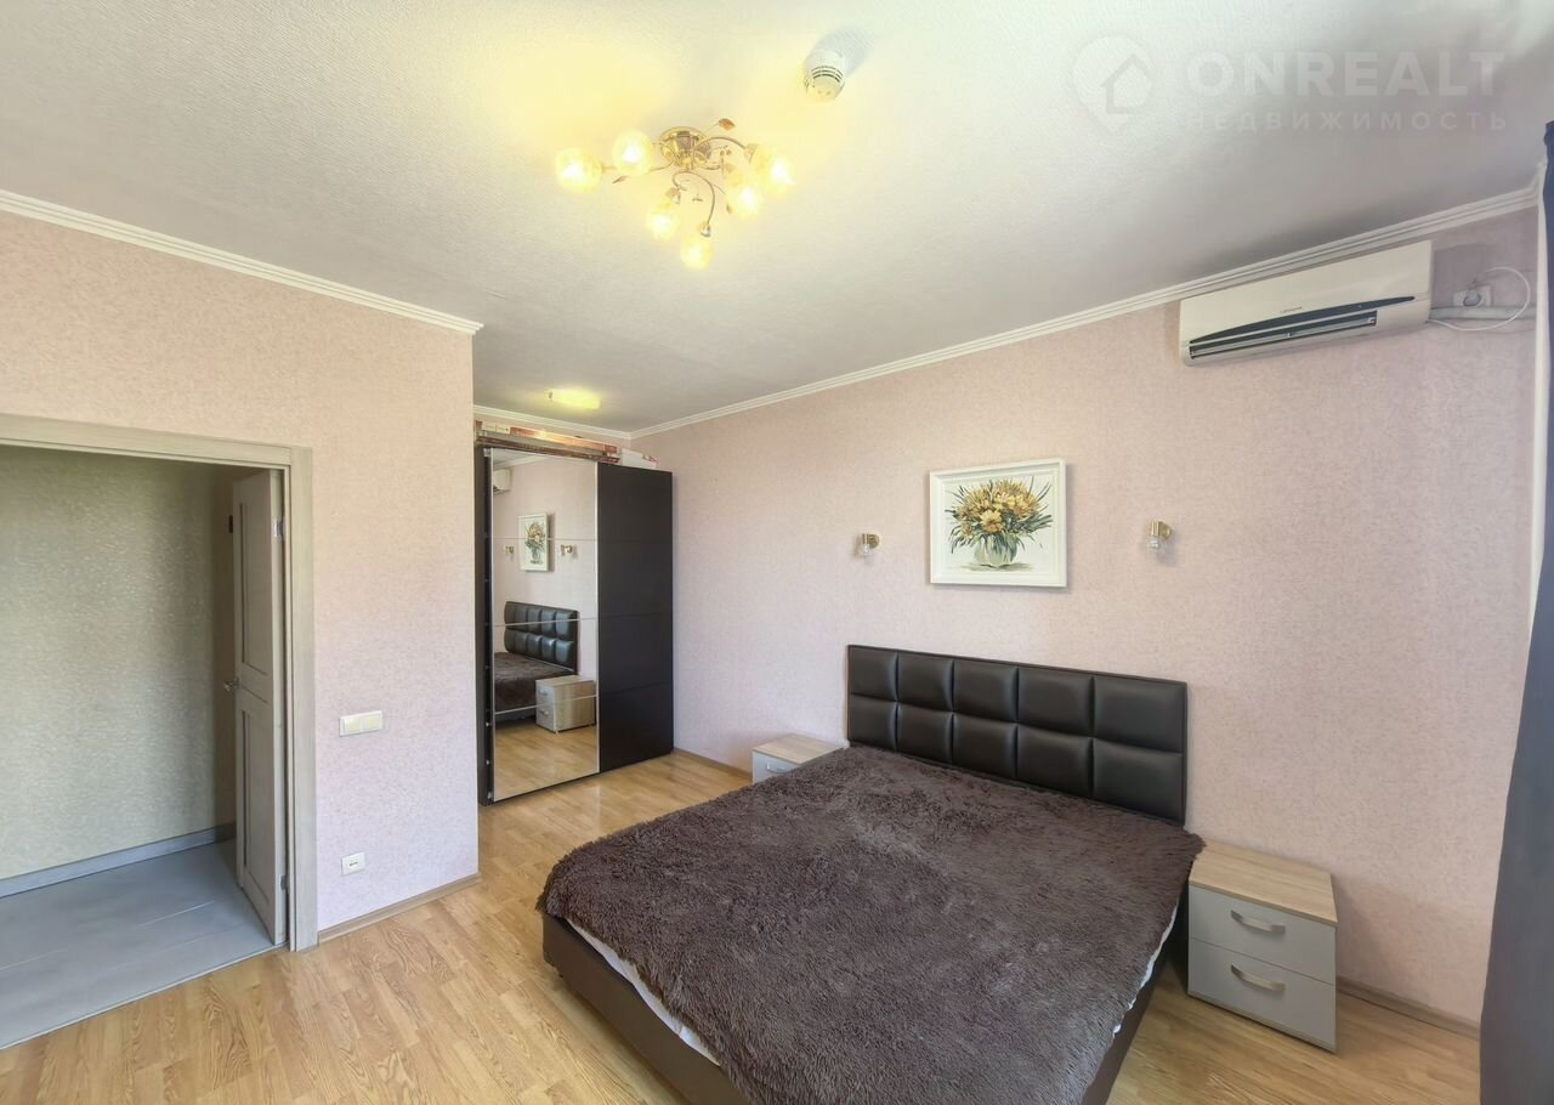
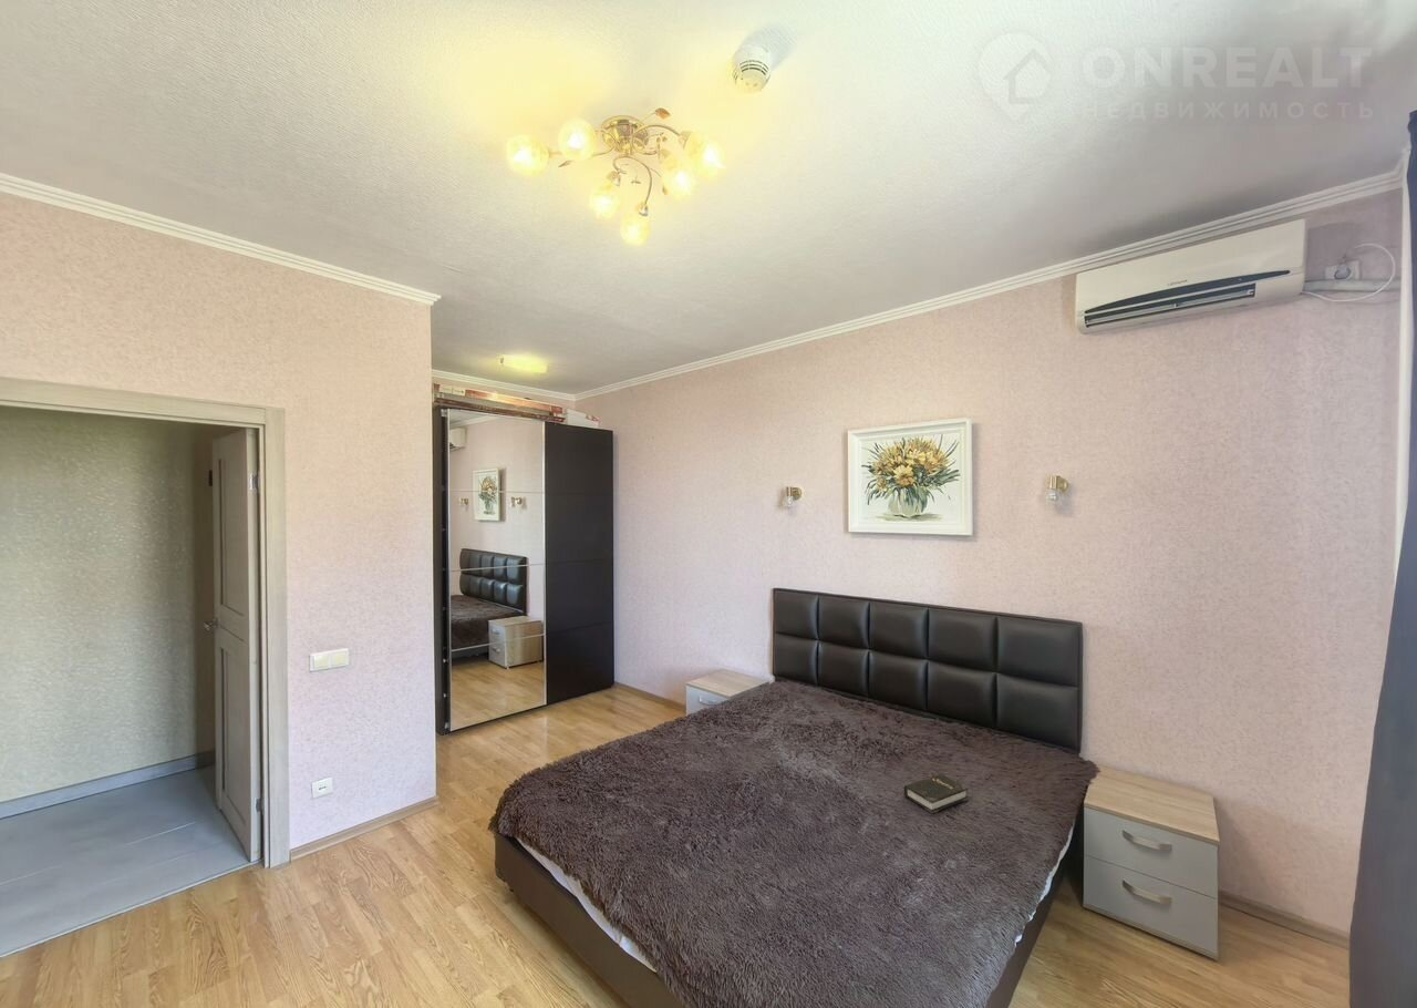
+ hardback book [903,772,970,815]
